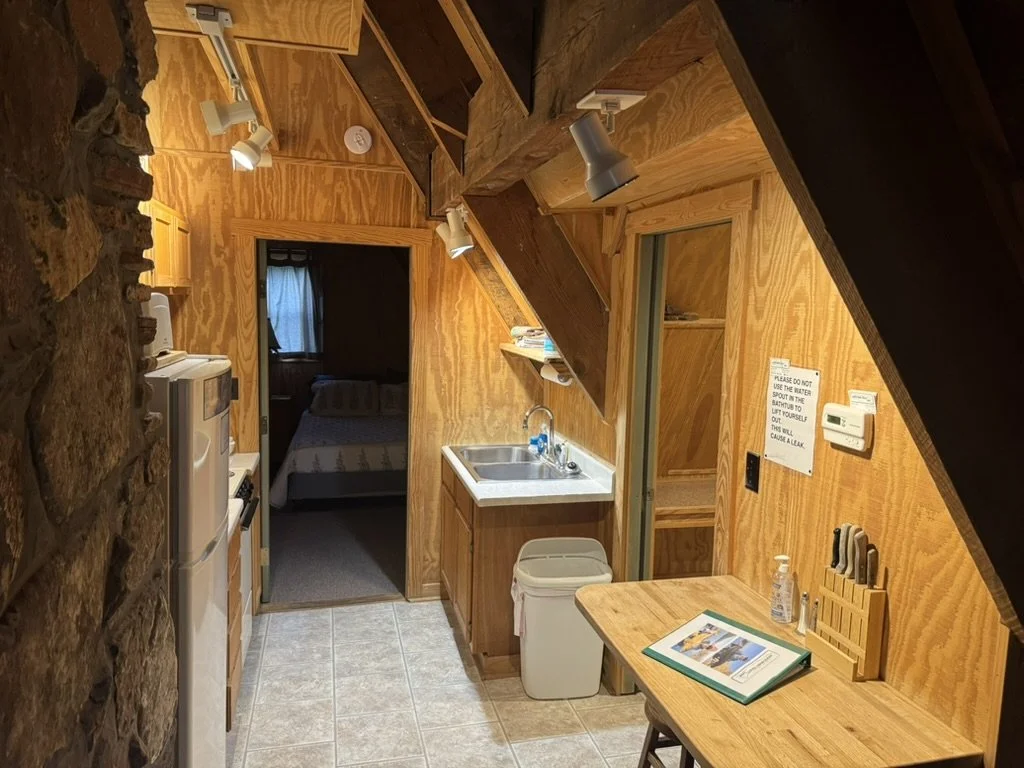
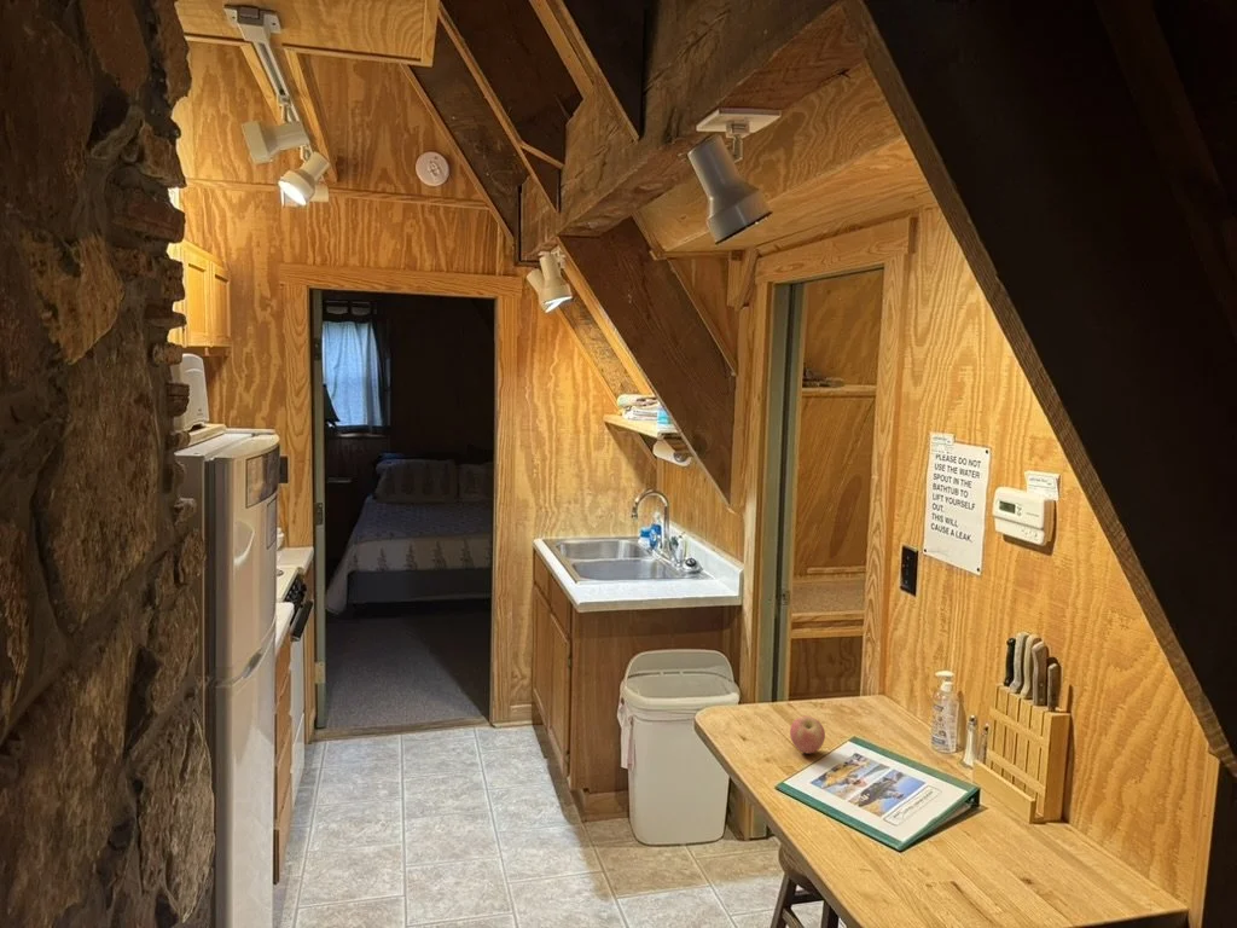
+ apple [789,714,826,755]
